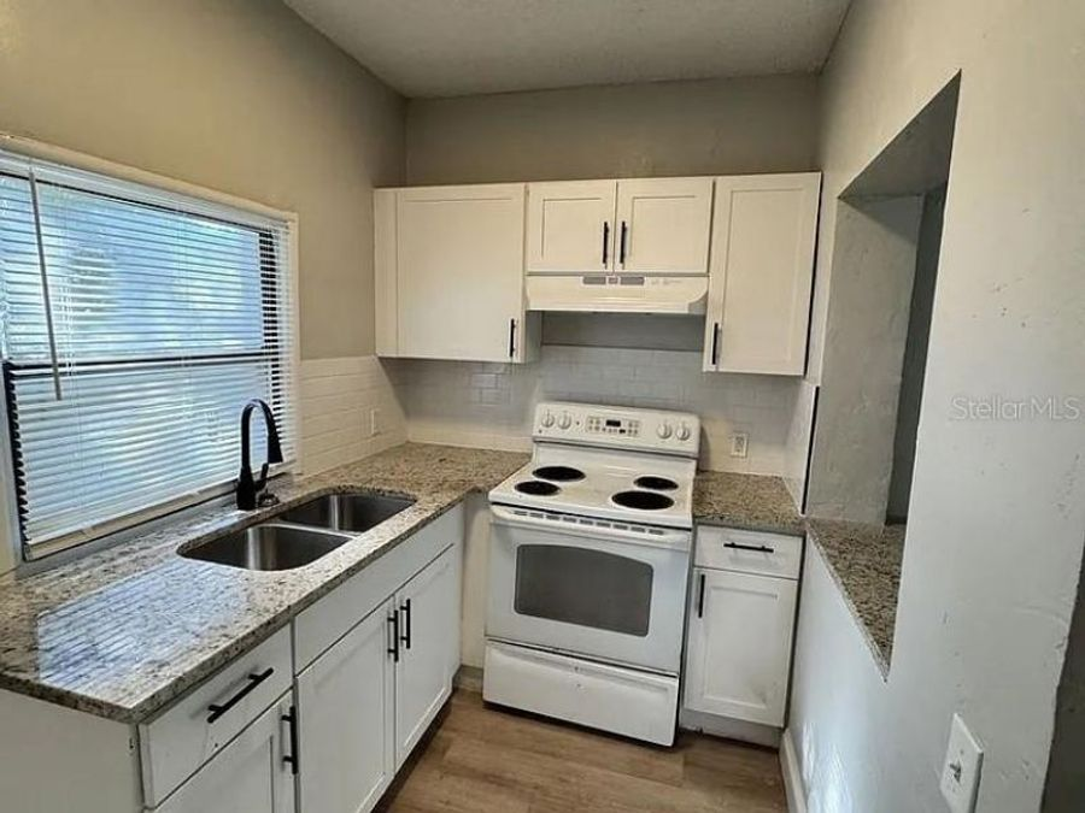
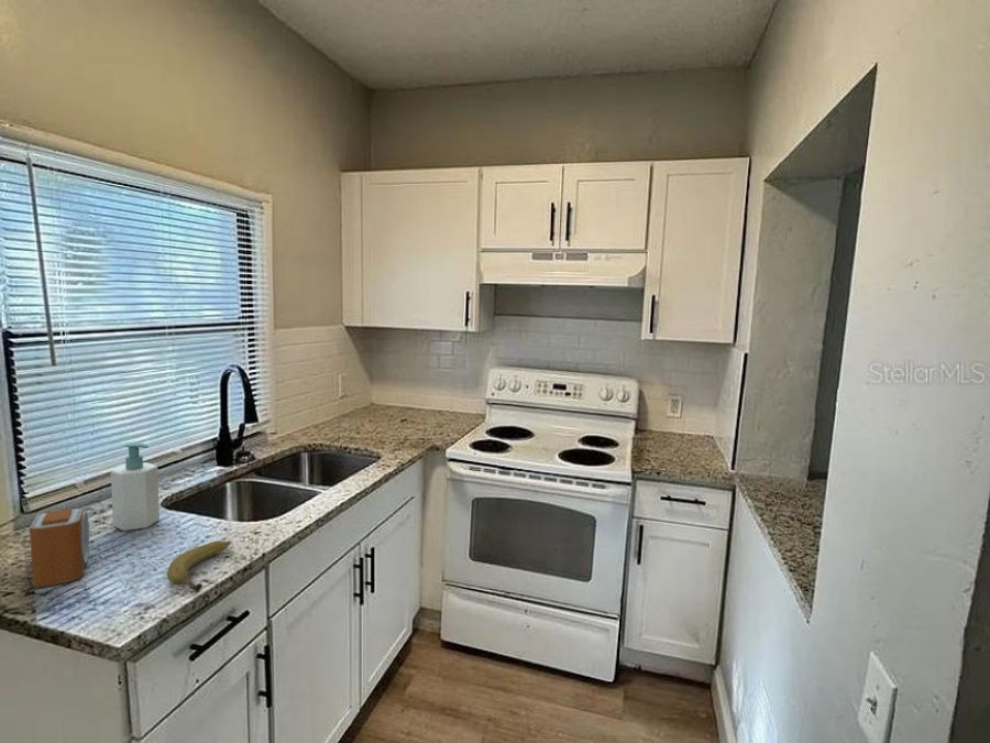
+ alarm clock [29,507,90,588]
+ soap bottle [110,441,161,532]
+ fruit [166,539,231,593]
